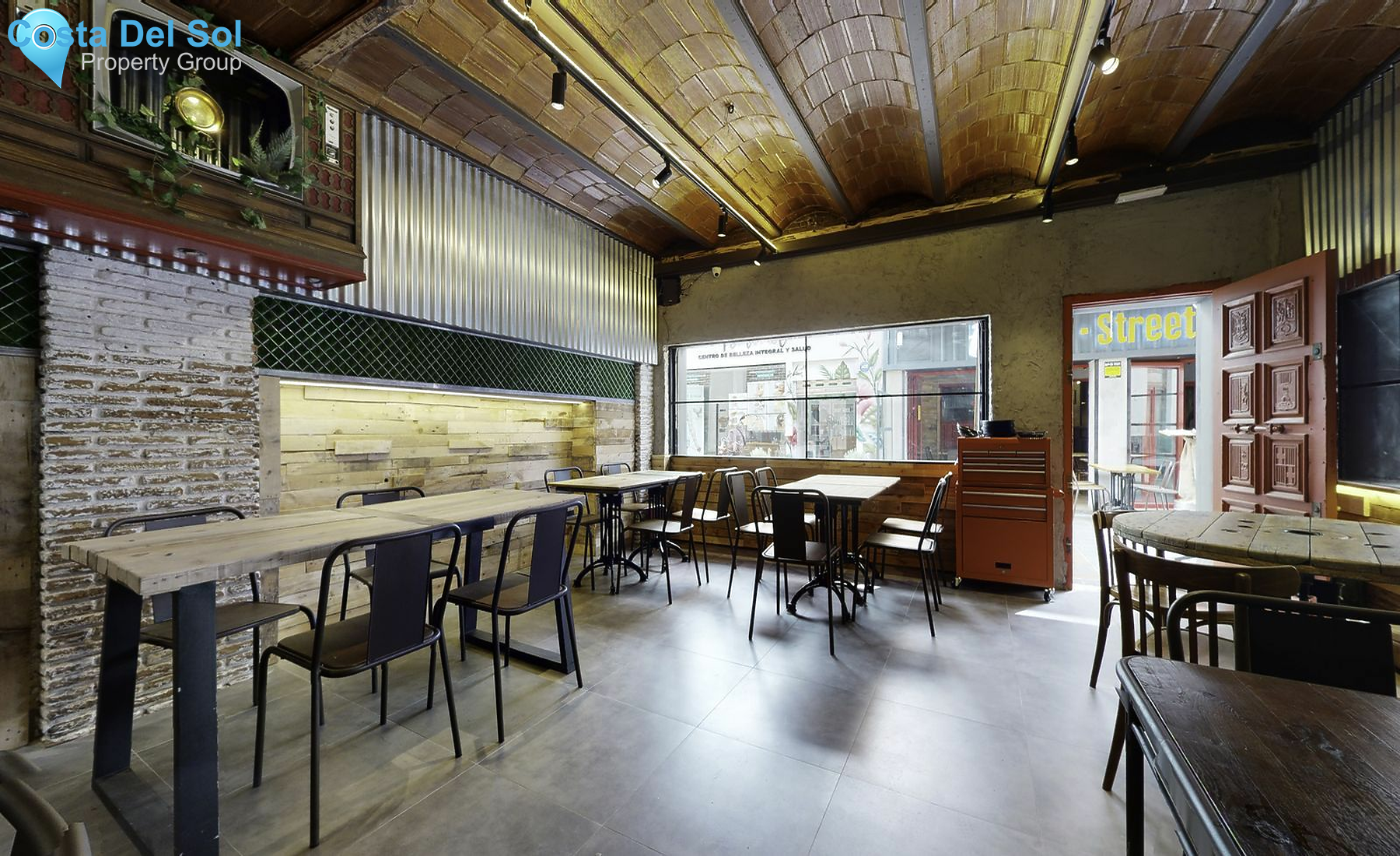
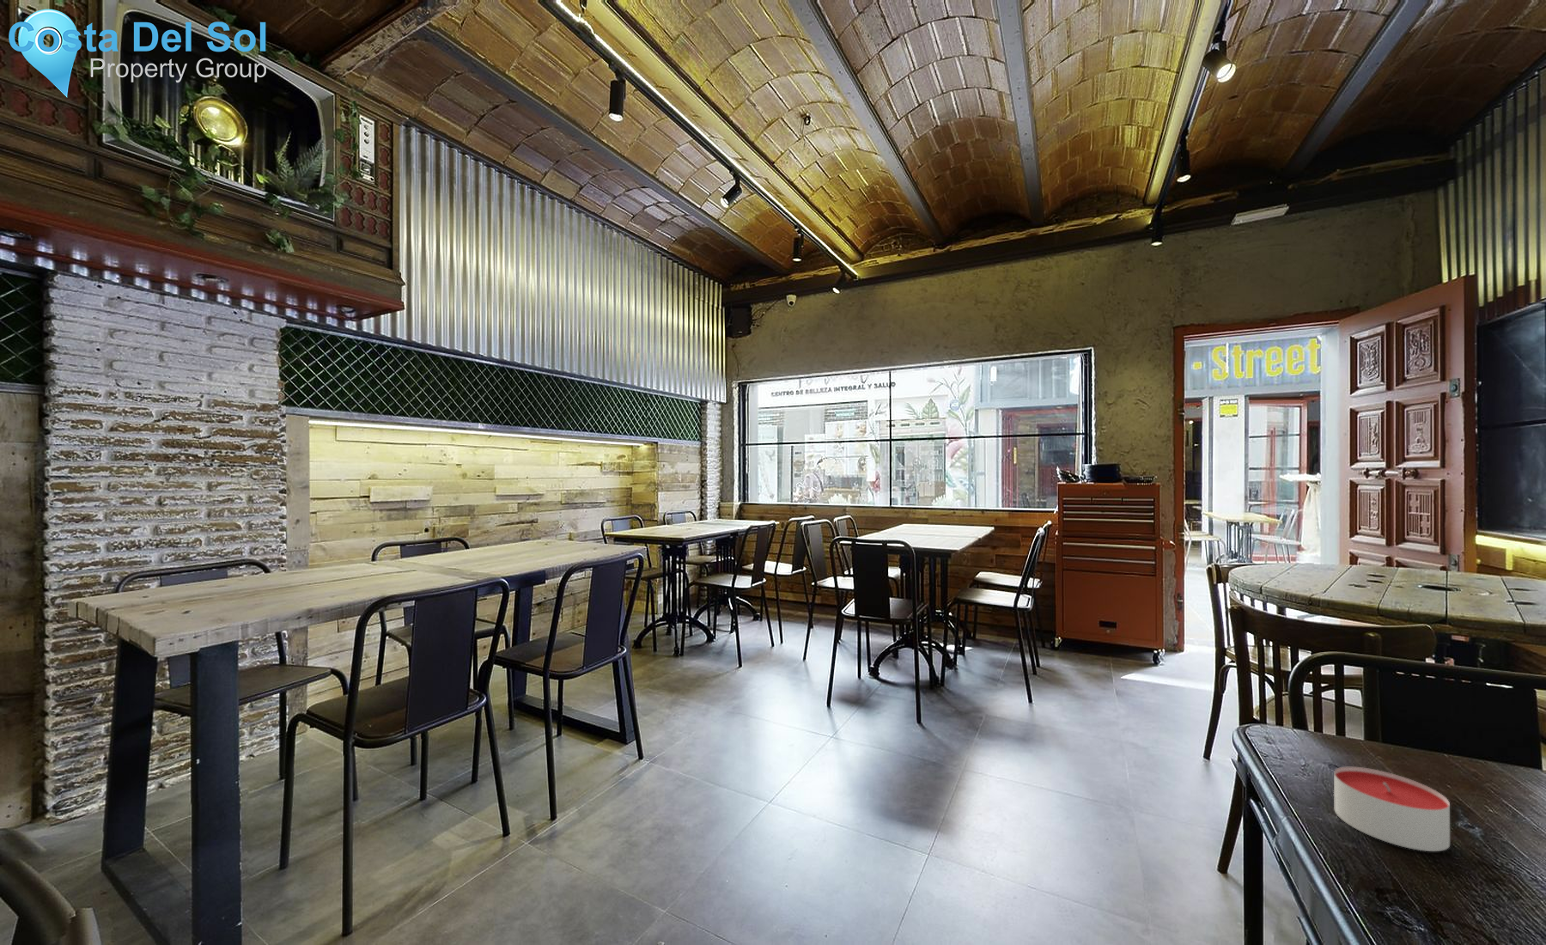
+ candle [1333,766,1451,852]
